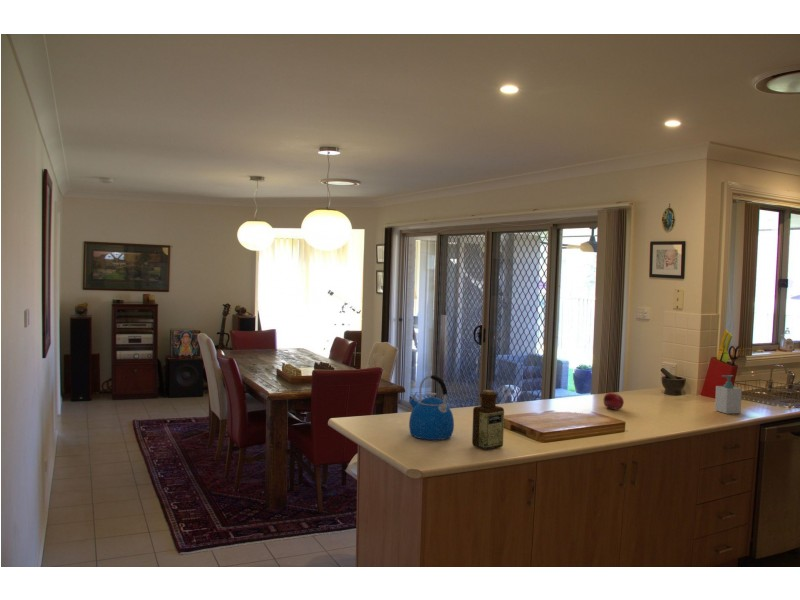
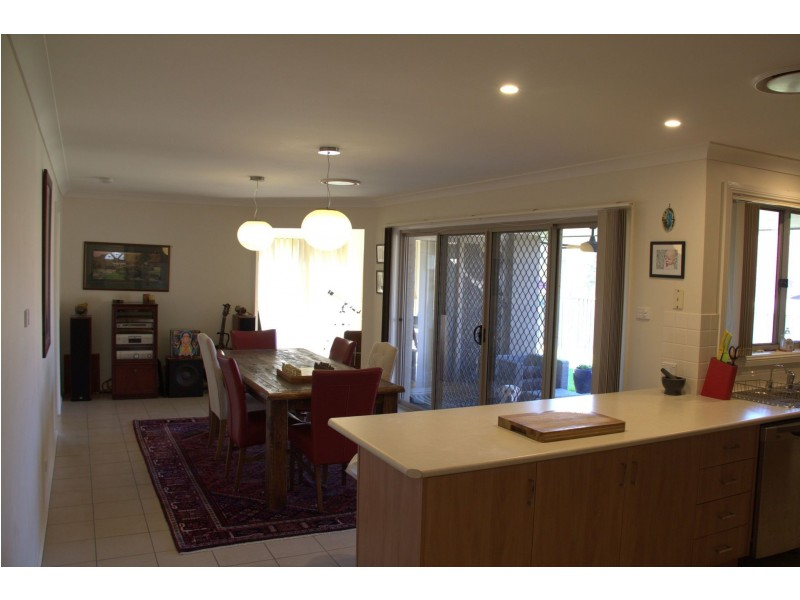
- kettle [408,374,455,441]
- bottle [471,389,505,451]
- fruit [603,392,625,410]
- soap bottle [714,374,743,415]
